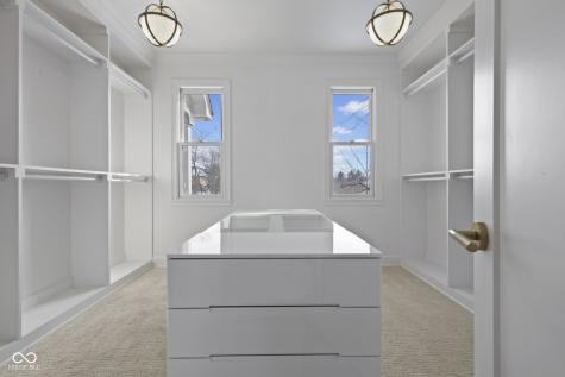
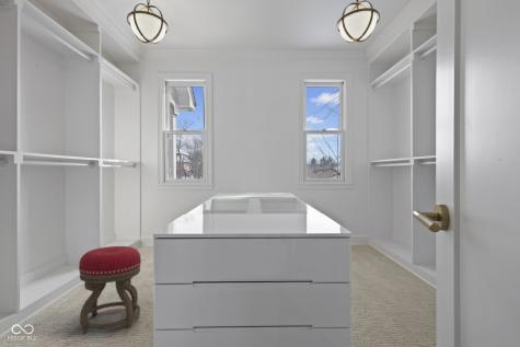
+ stool [78,245,142,334]
